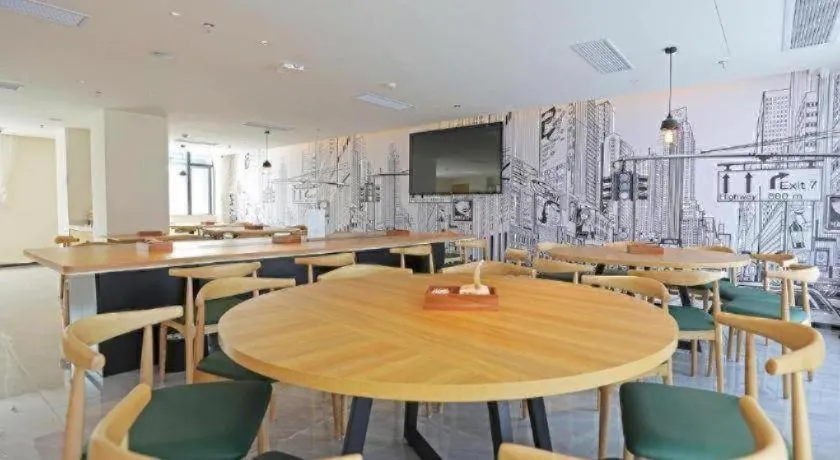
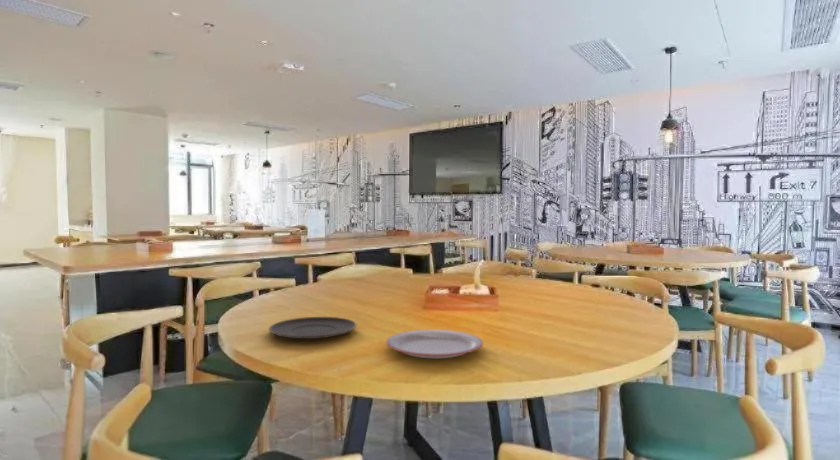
+ plate [385,329,484,359]
+ plate [268,316,358,340]
